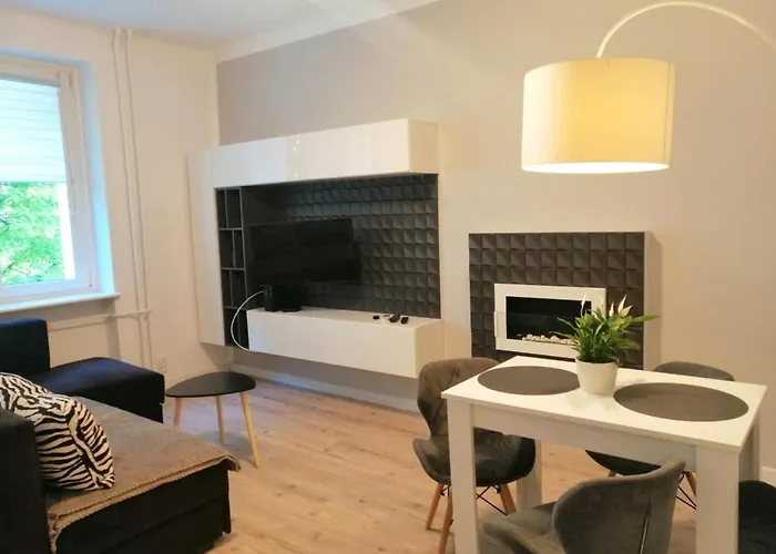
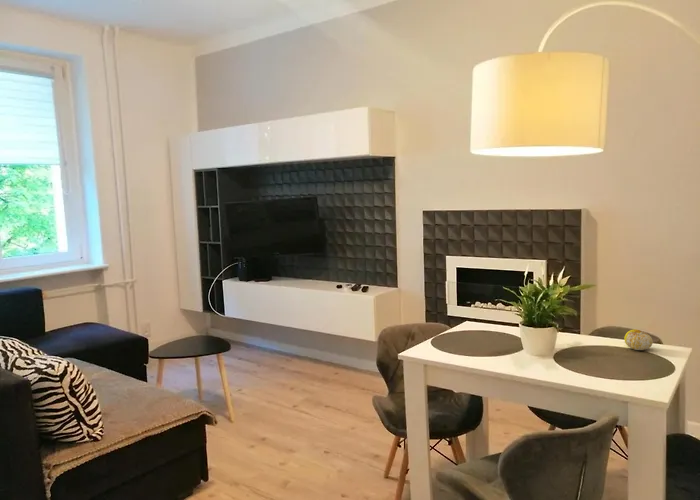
+ fruit [623,328,654,351]
